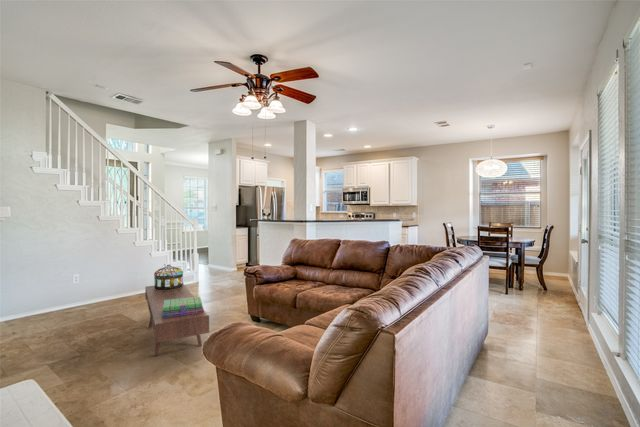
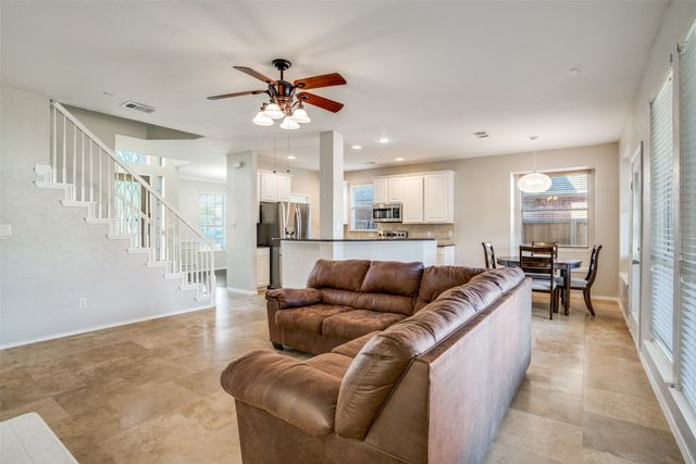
- stack of books [162,296,205,318]
- decorative box [153,264,184,290]
- coffee table [144,283,210,357]
